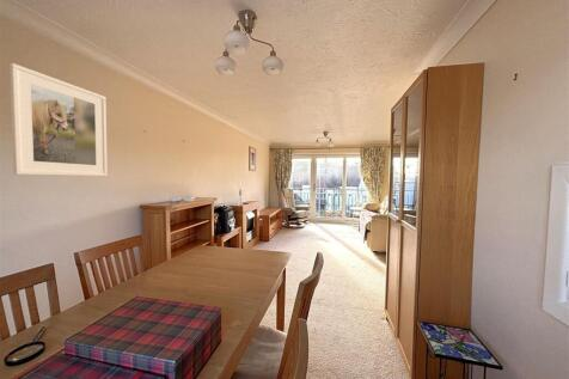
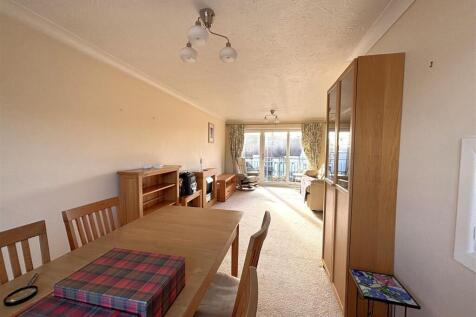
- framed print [8,62,109,177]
